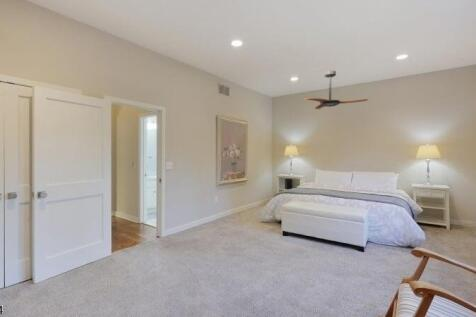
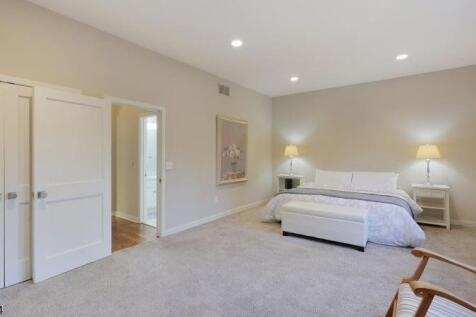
- ceiling fan [305,70,369,110]
